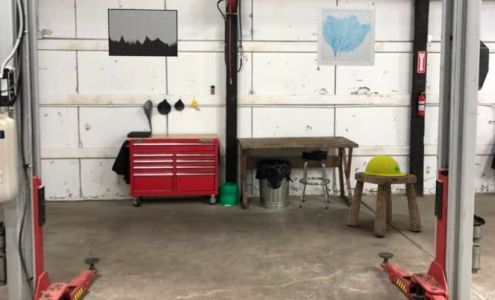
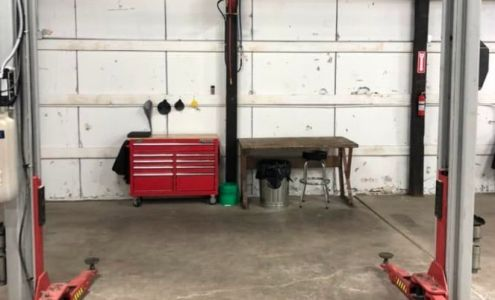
- wall art [316,4,377,67]
- wall art [107,8,179,58]
- stool [346,171,423,236]
- hard hat [363,154,407,177]
